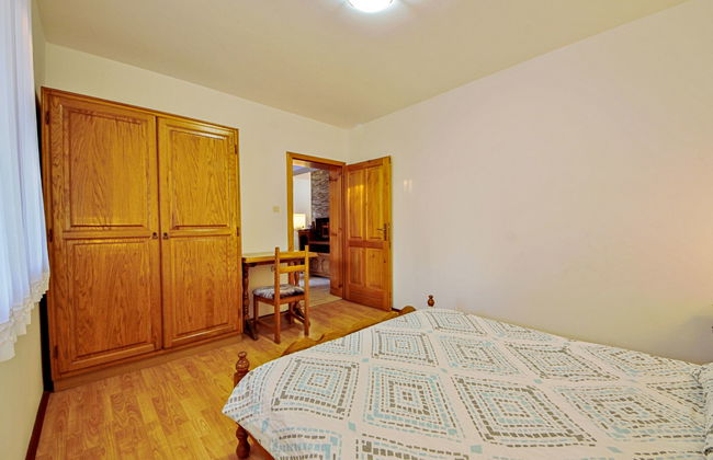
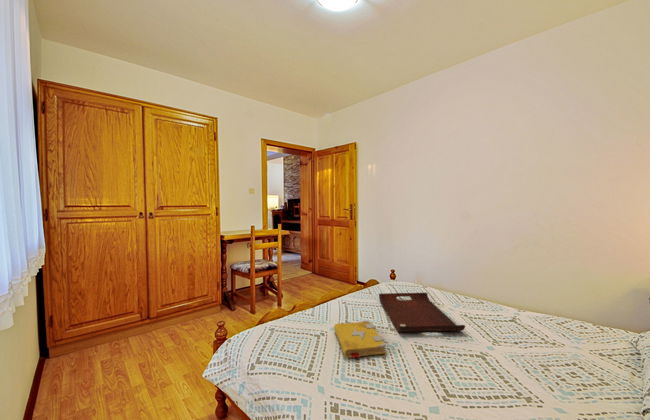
+ spell book [333,320,387,360]
+ serving tray [378,292,466,333]
